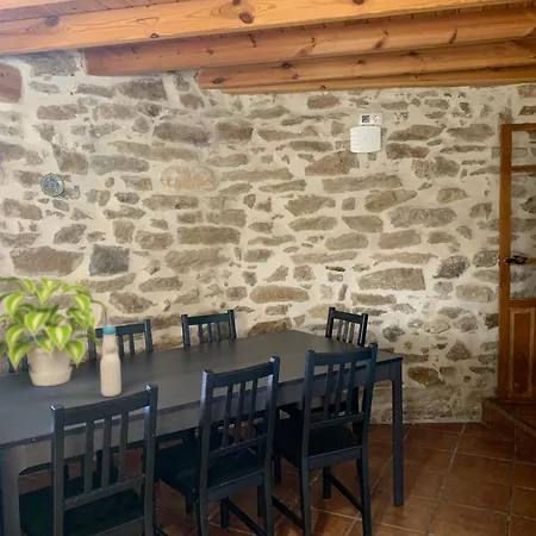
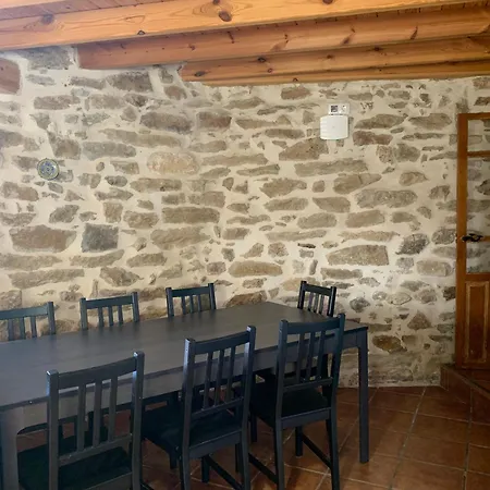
- bottle [99,324,123,398]
- plant [0,275,110,387]
